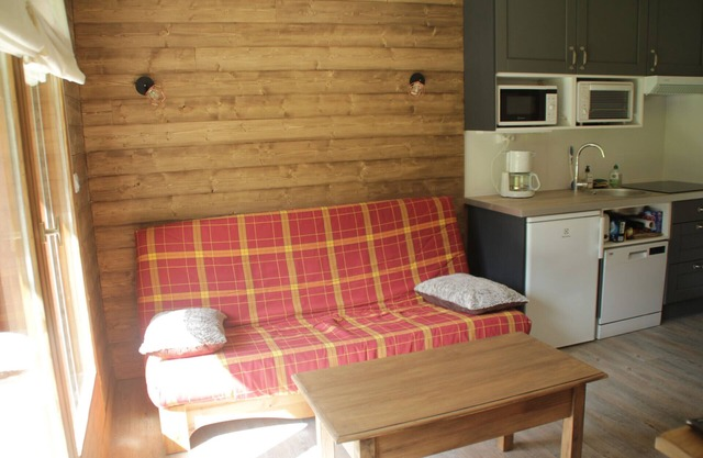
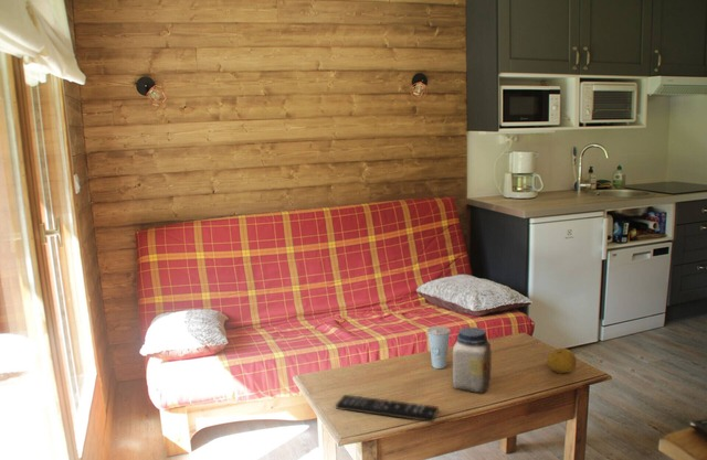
+ jar [452,327,493,395]
+ remote control [335,394,440,424]
+ fruit [546,346,578,374]
+ cup [425,325,452,370]
